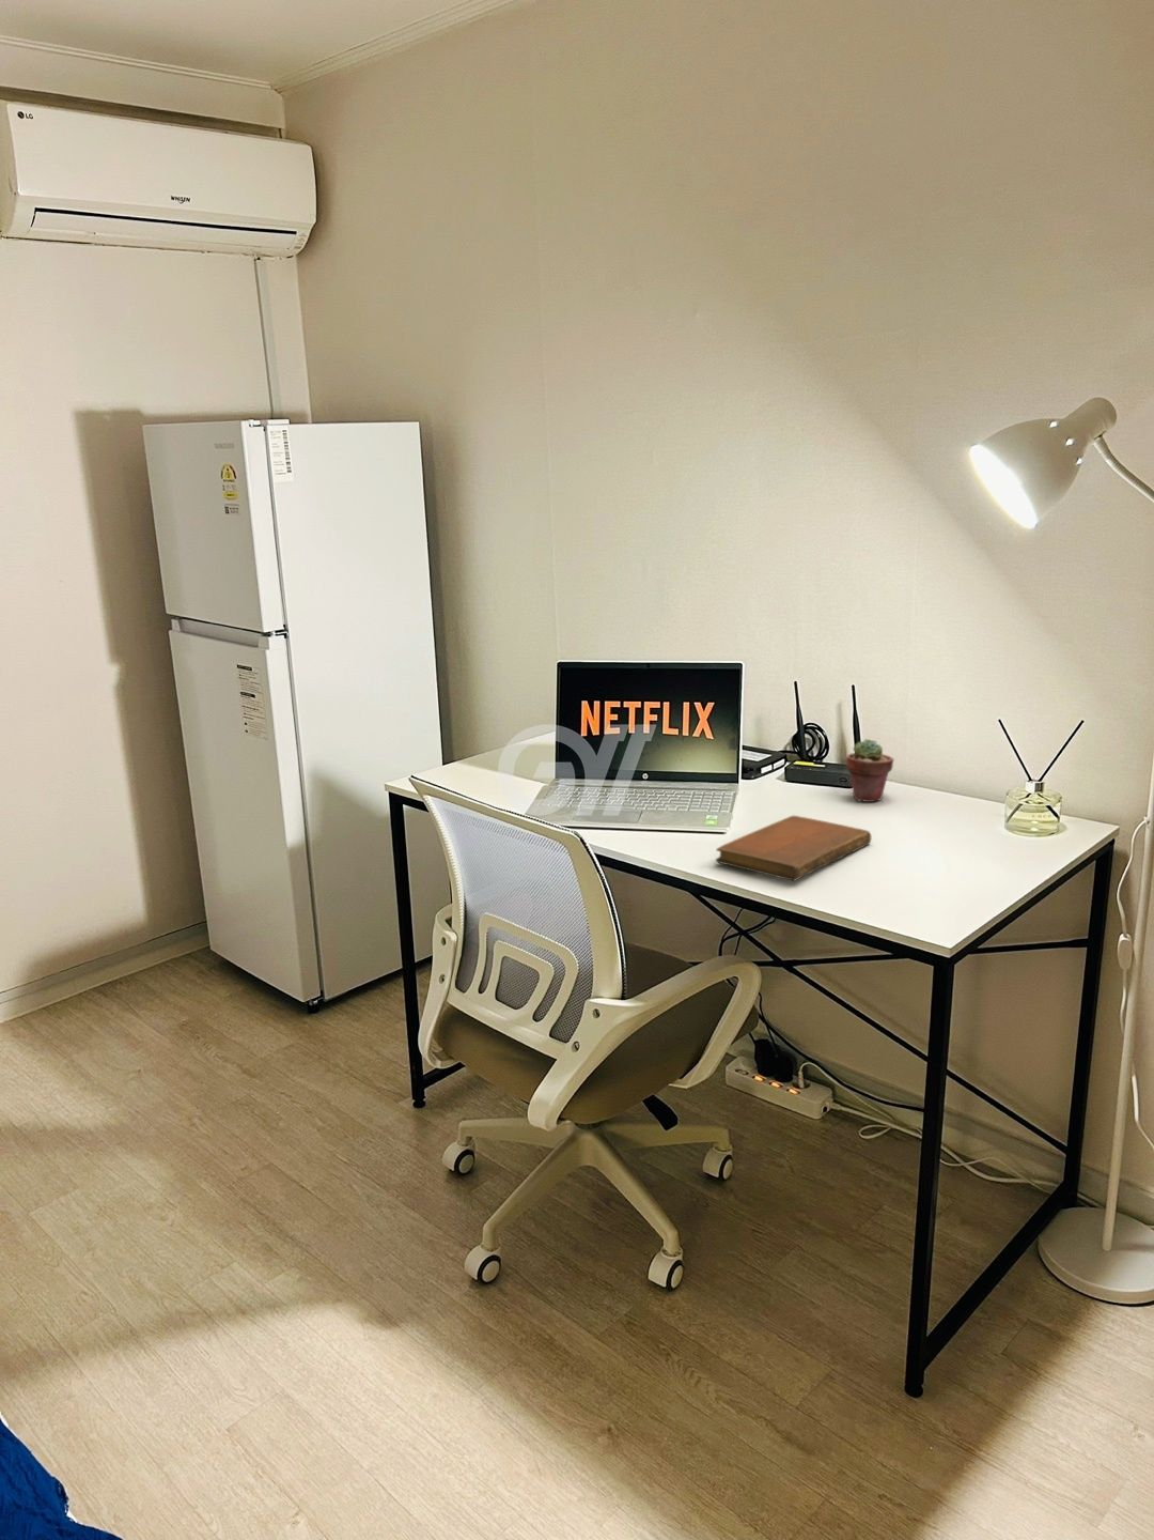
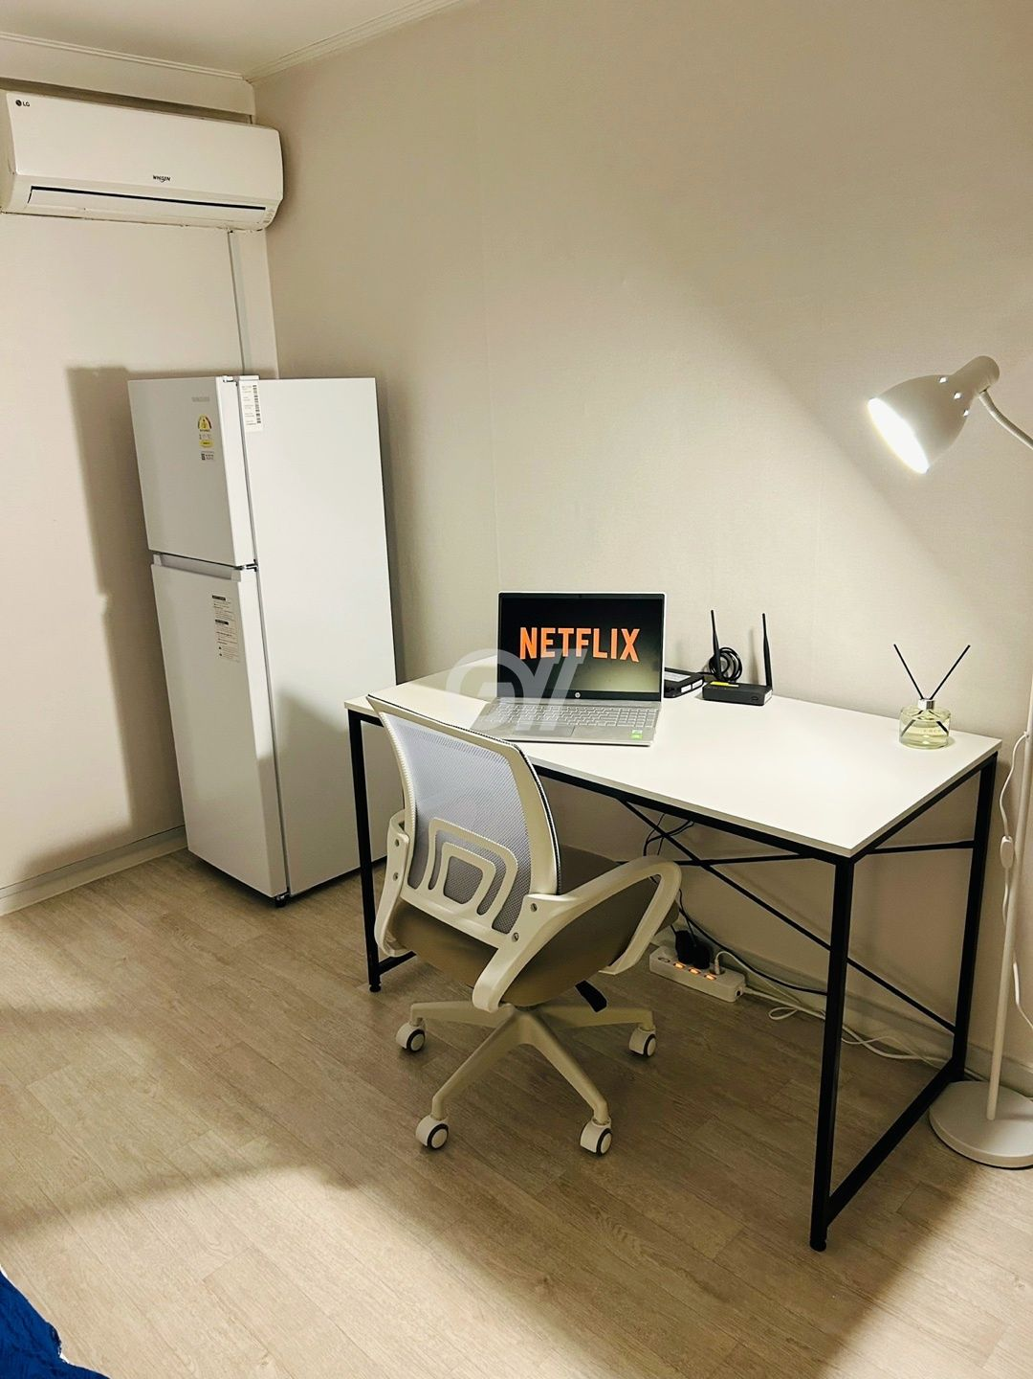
- potted succulent [845,738,895,803]
- notebook [715,815,872,883]
